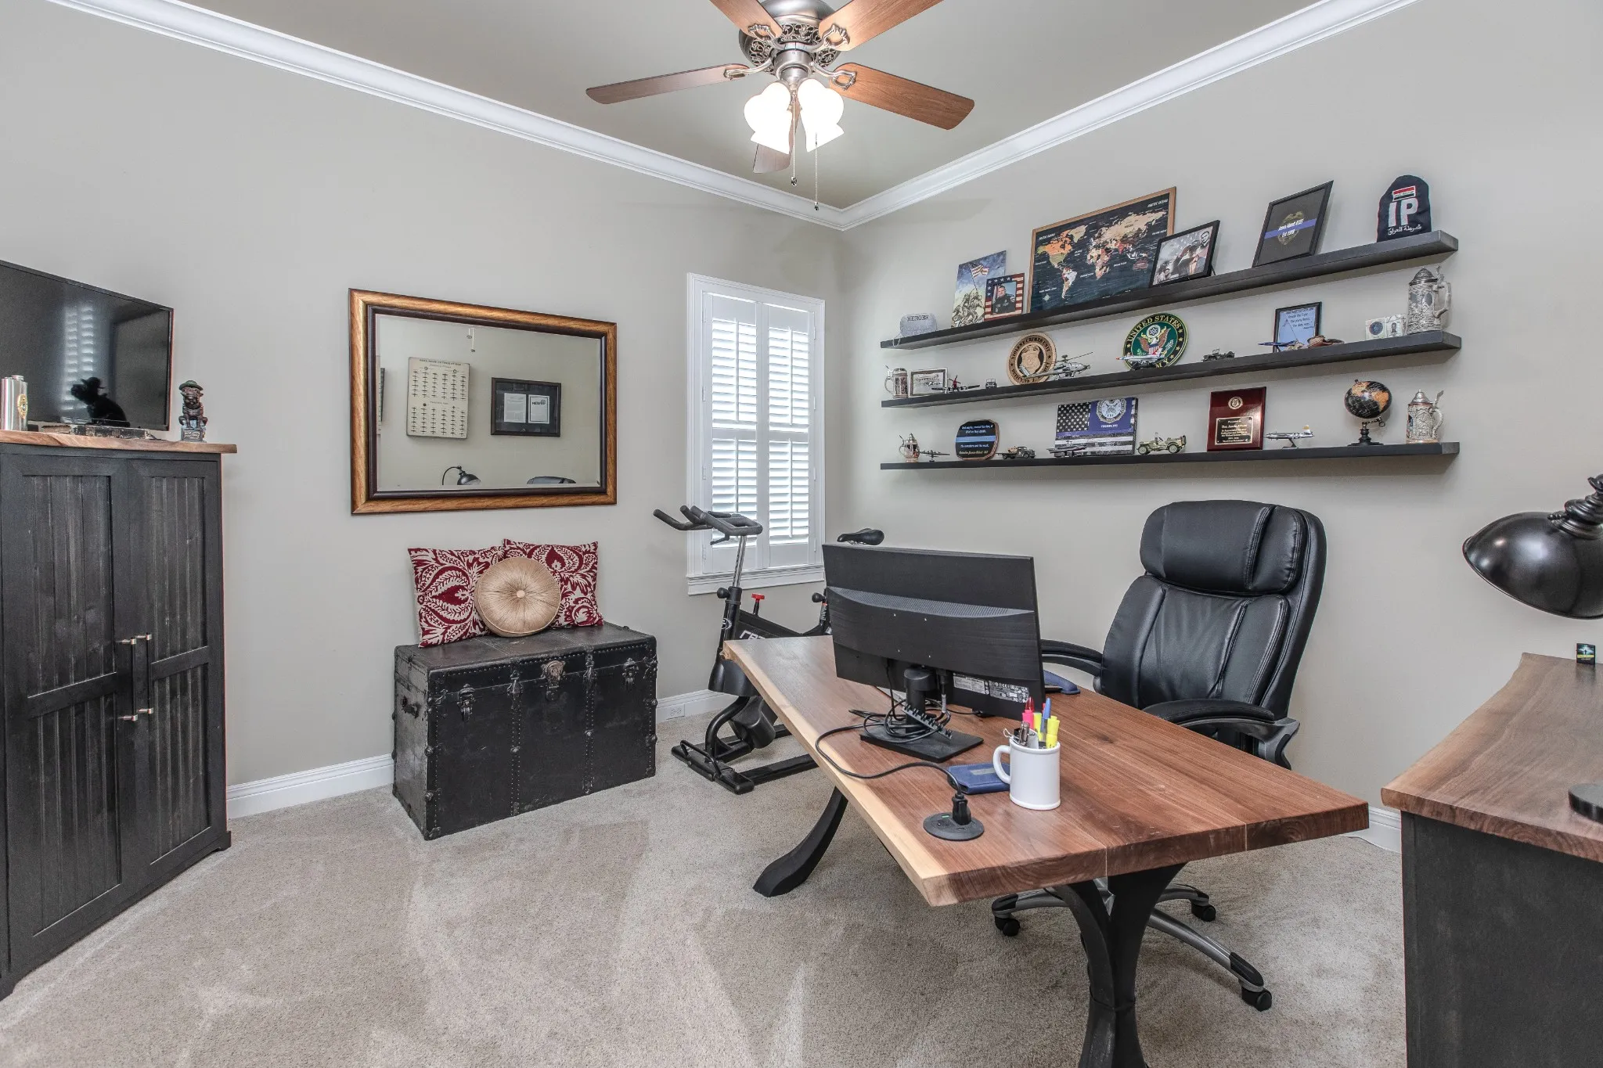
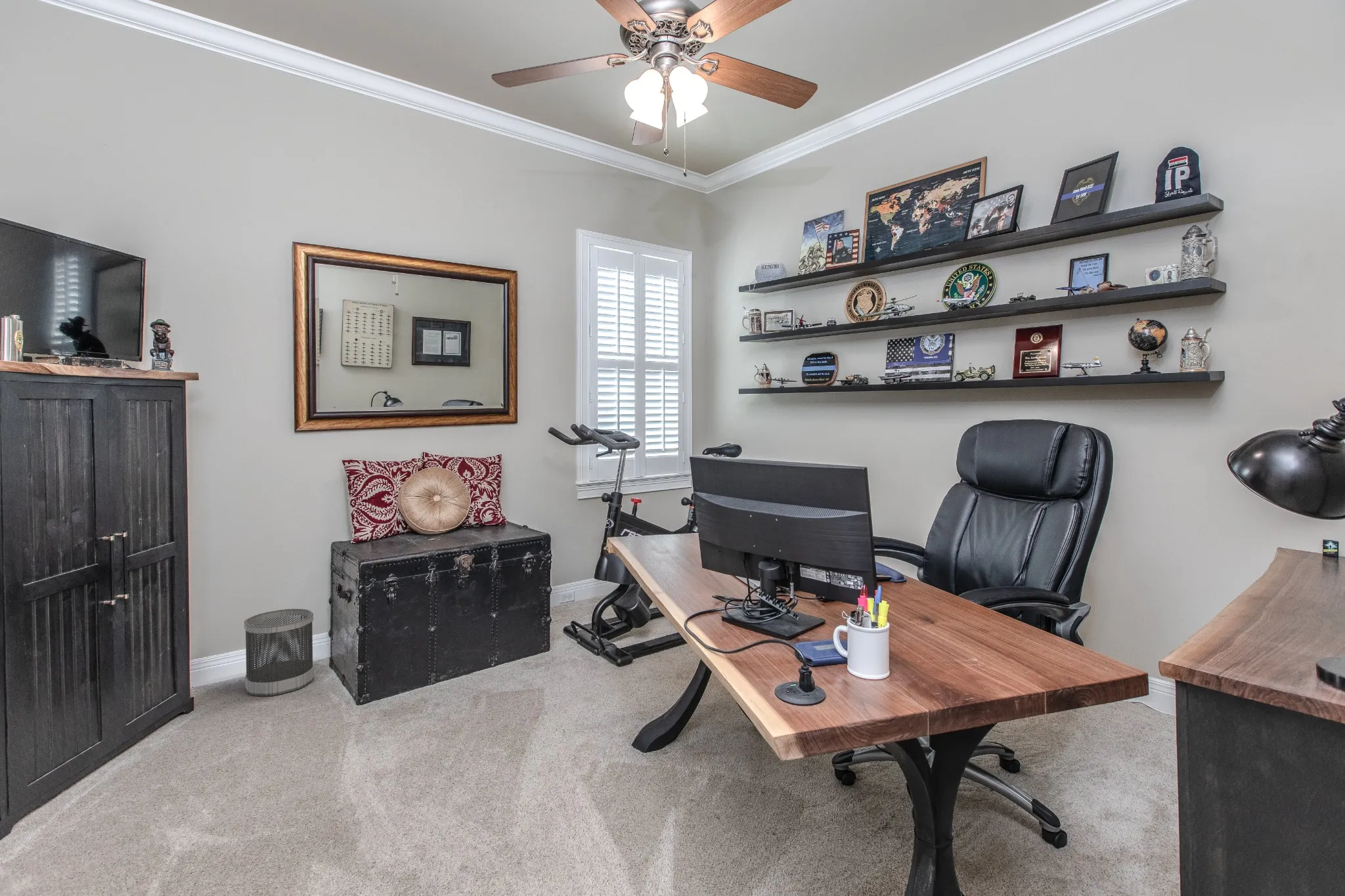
+ wastebasket [244,608,315,696]
